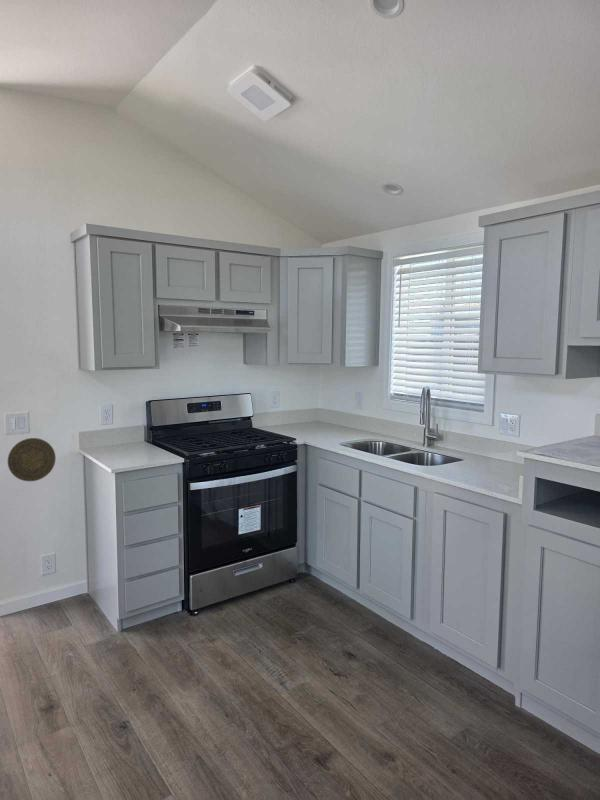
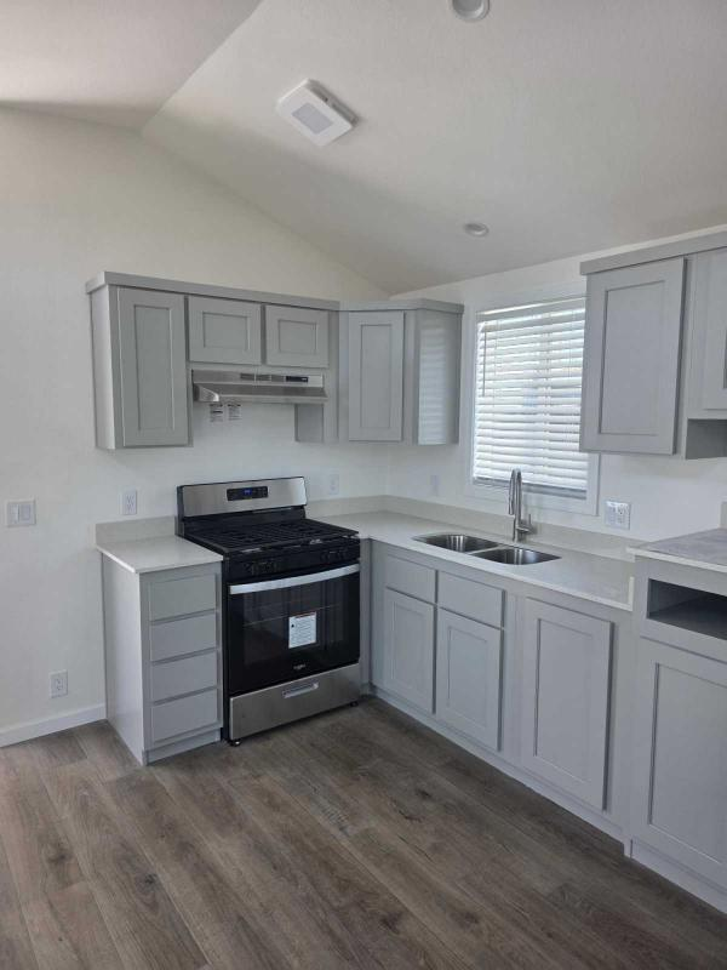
- decorative plate [7,437,57,482]
